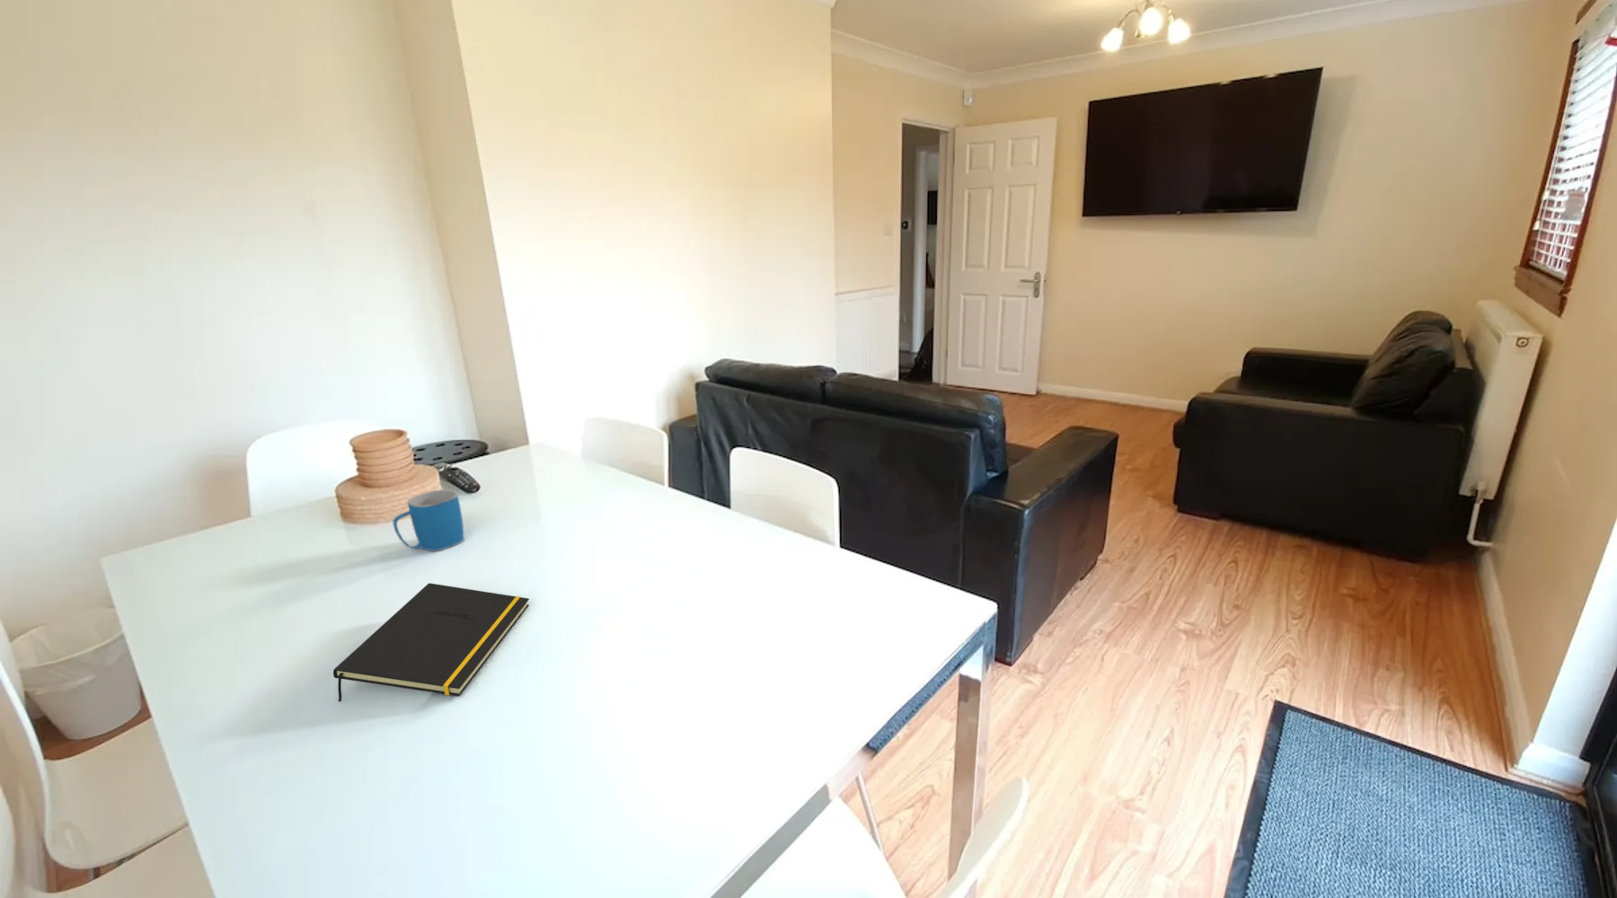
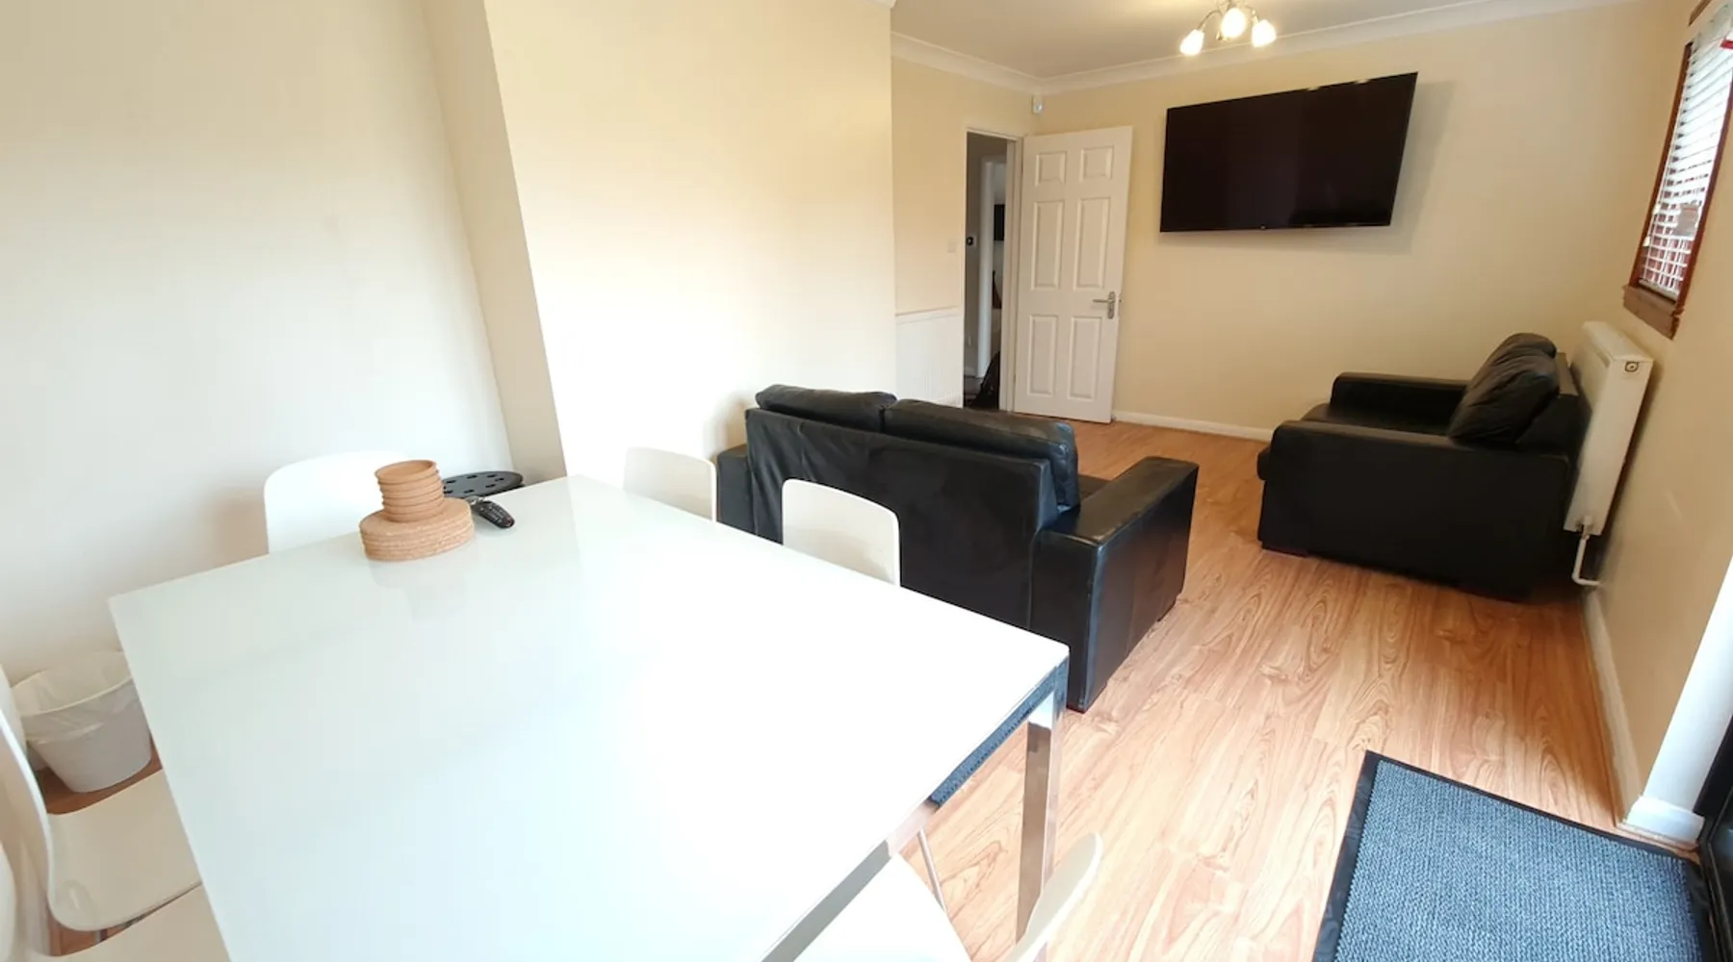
- notepad [333,583,530,702]
- mug [392,489,466,552]
